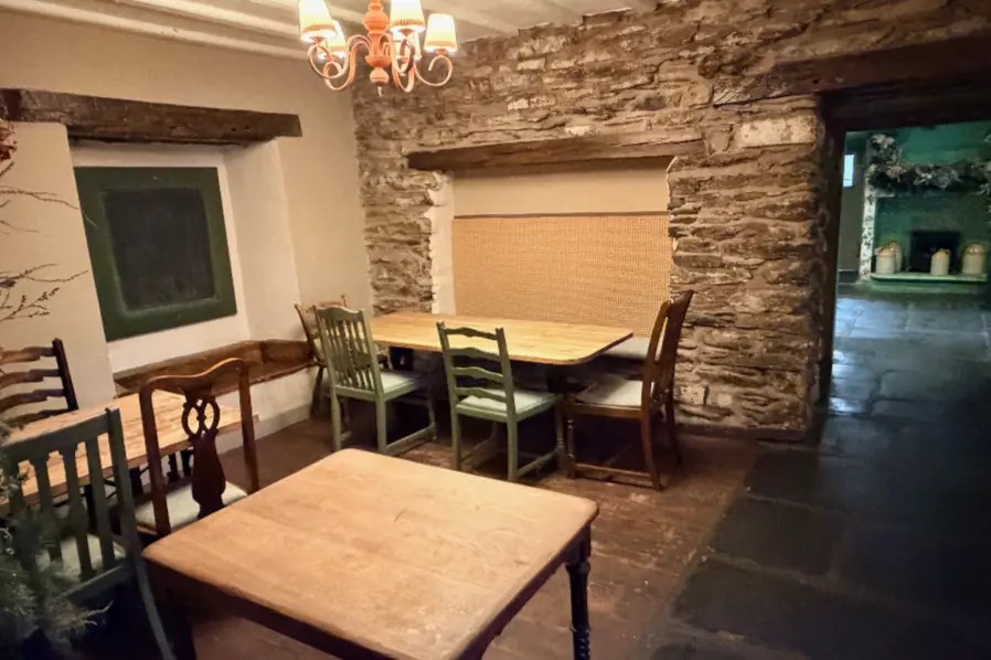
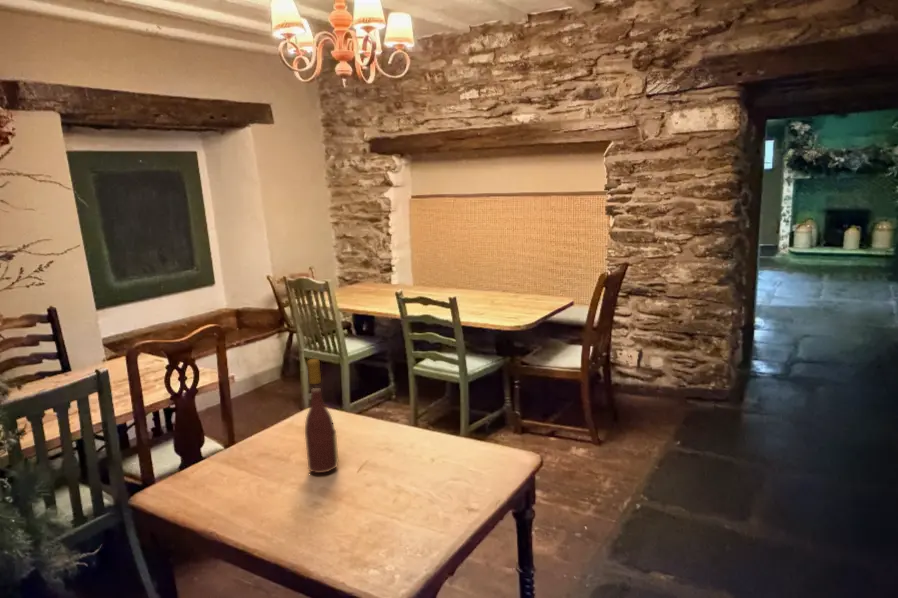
+ wine bottle [304,358,339,474]
